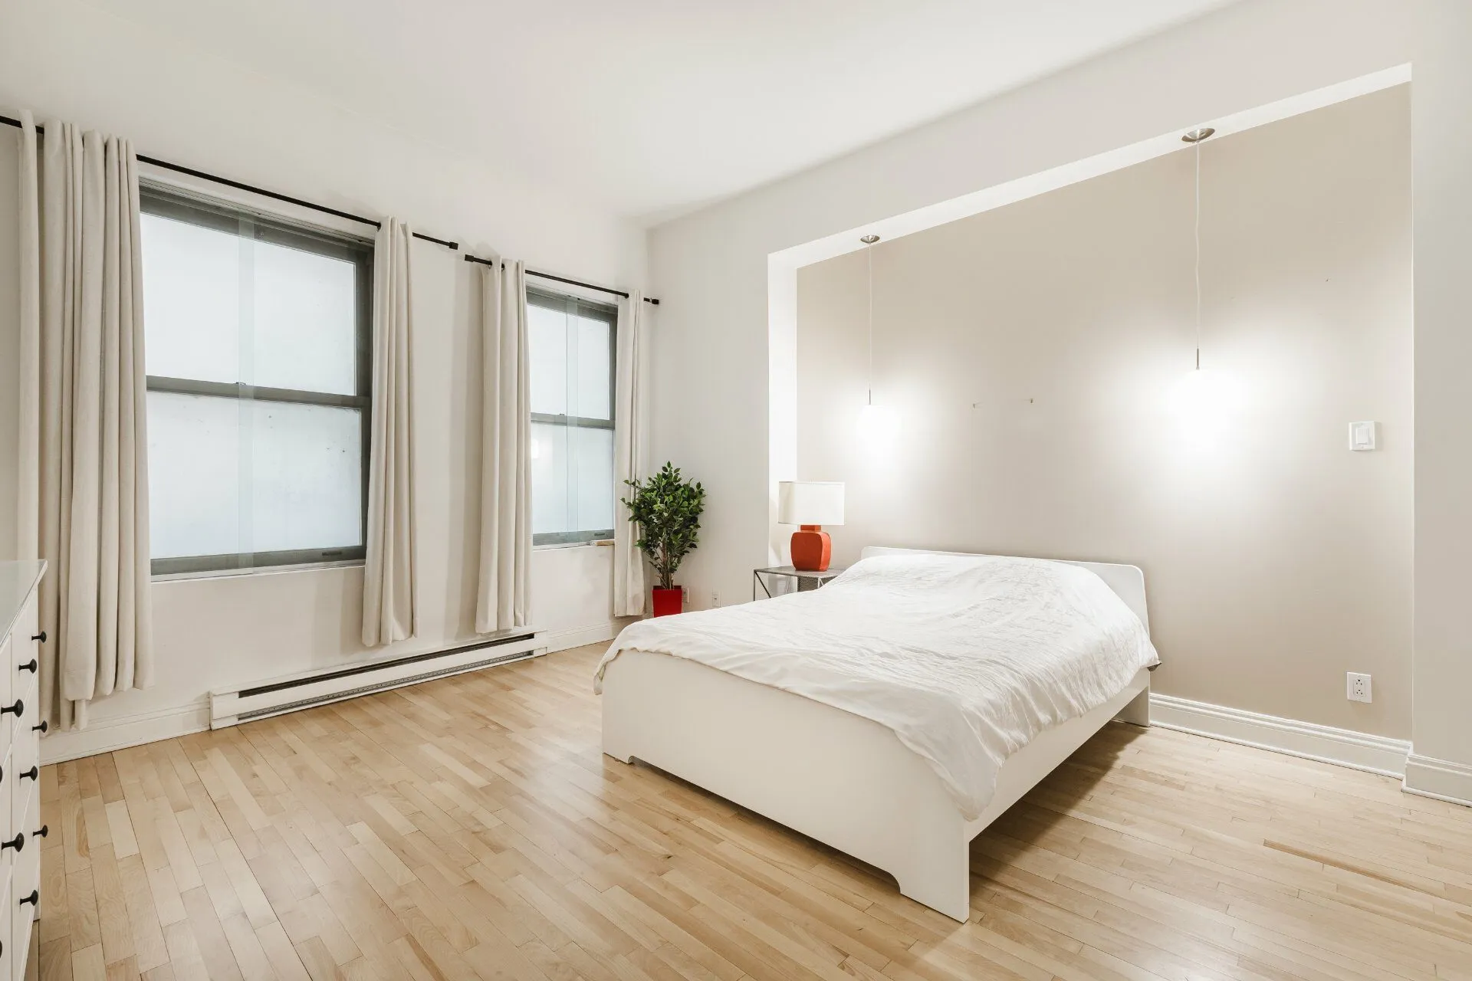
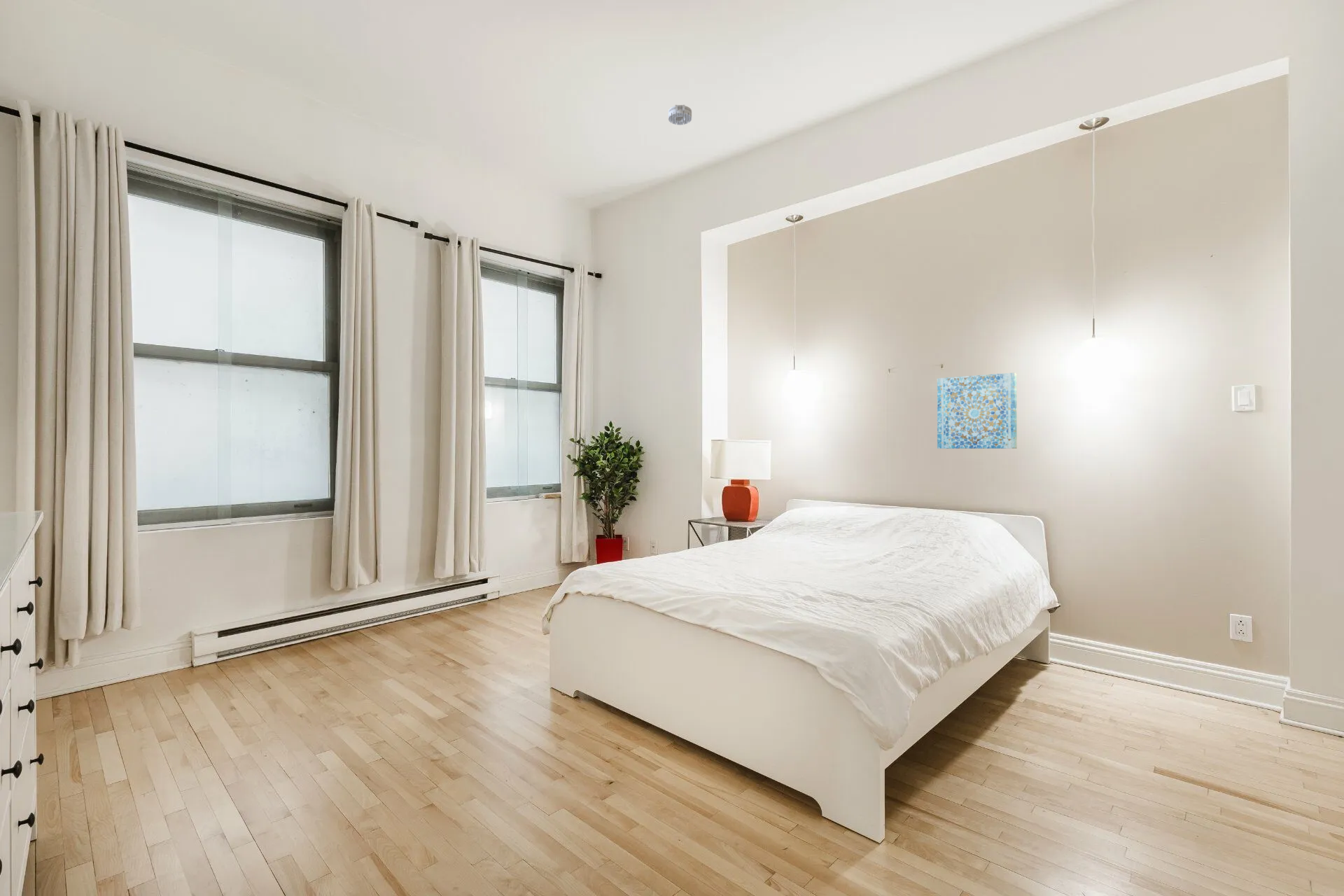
+ smoke detector [668,104,692,126]
+ wall art [937,372,1017,449]
